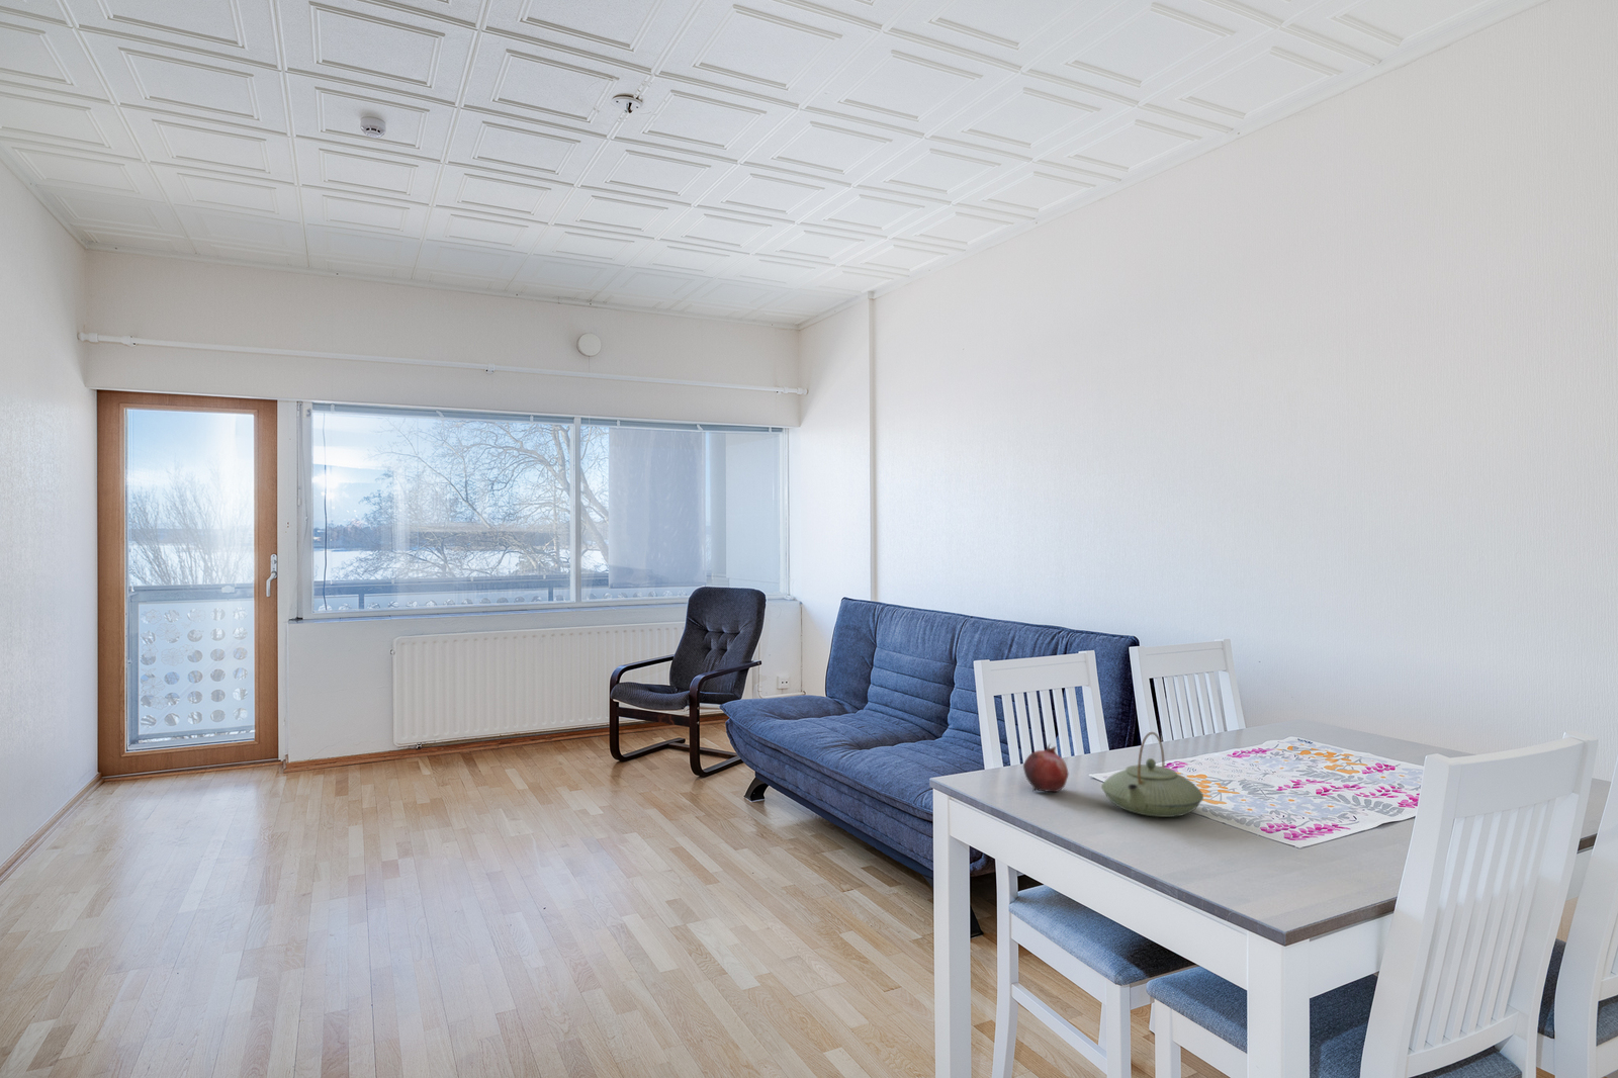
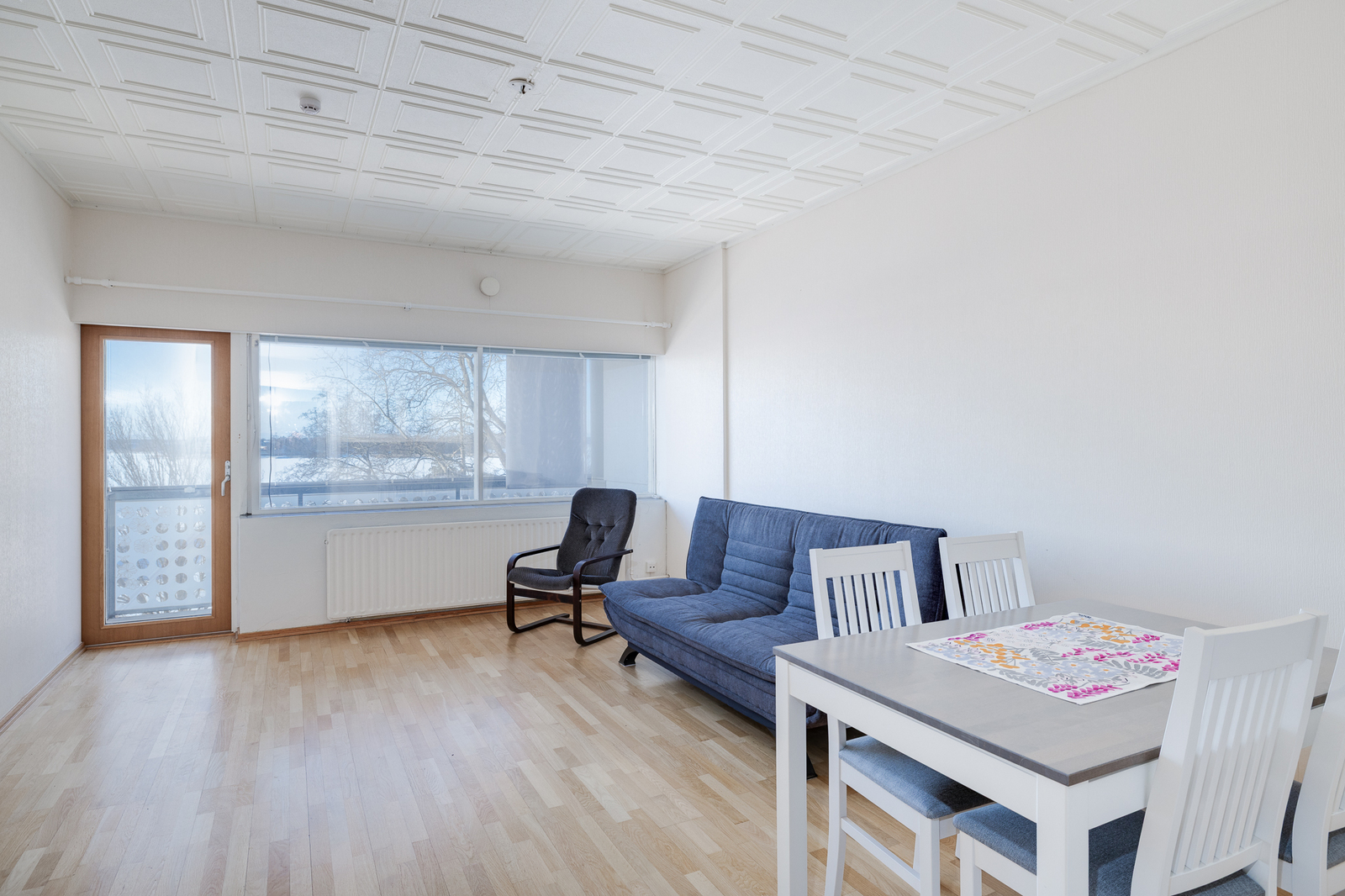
- teapot [1101,732,1204,818]
- fruit [1023,742,1069,793]
